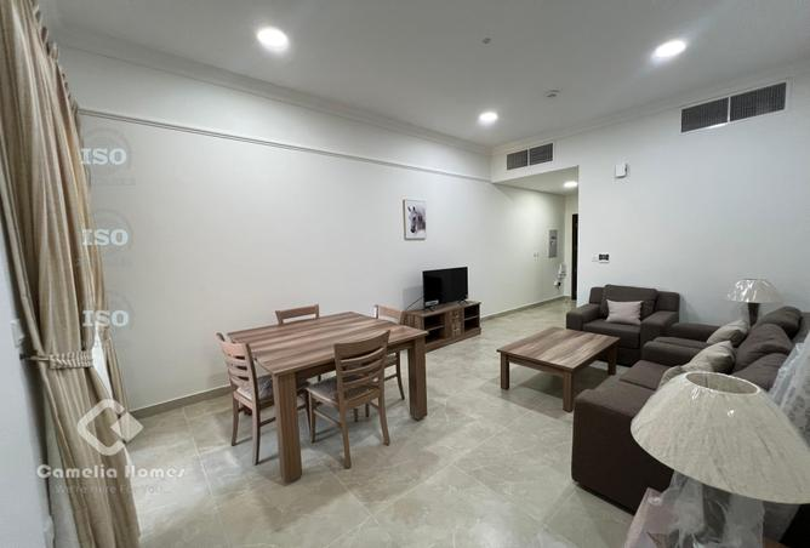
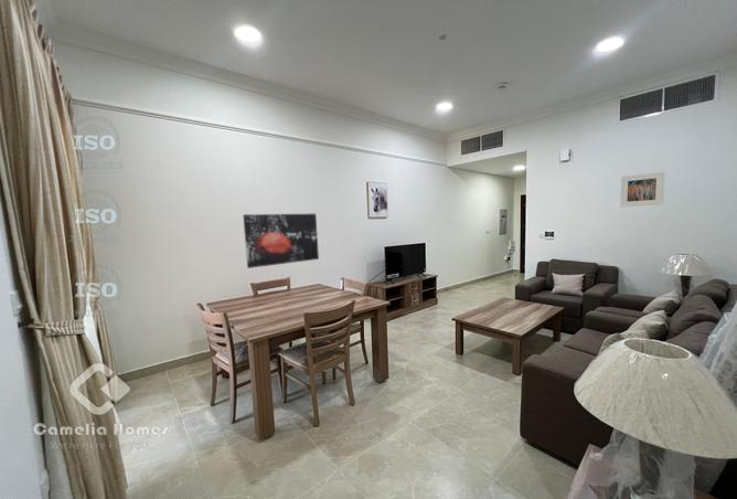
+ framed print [619,171,665,208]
+ wall art [242,212,320,269]
